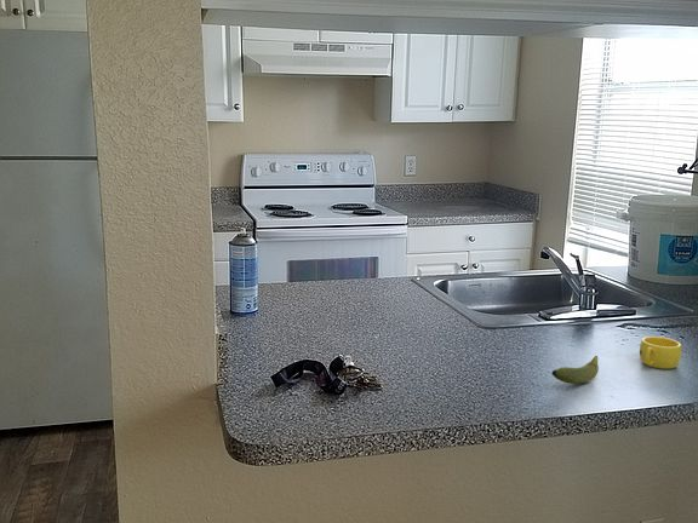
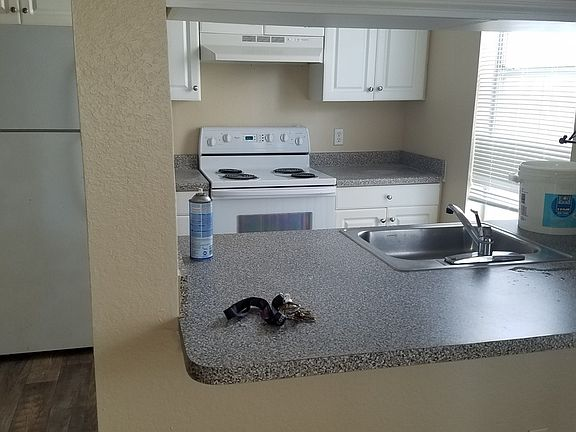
- banana [550,355,600,385]
- cup [639,335,682,370]
